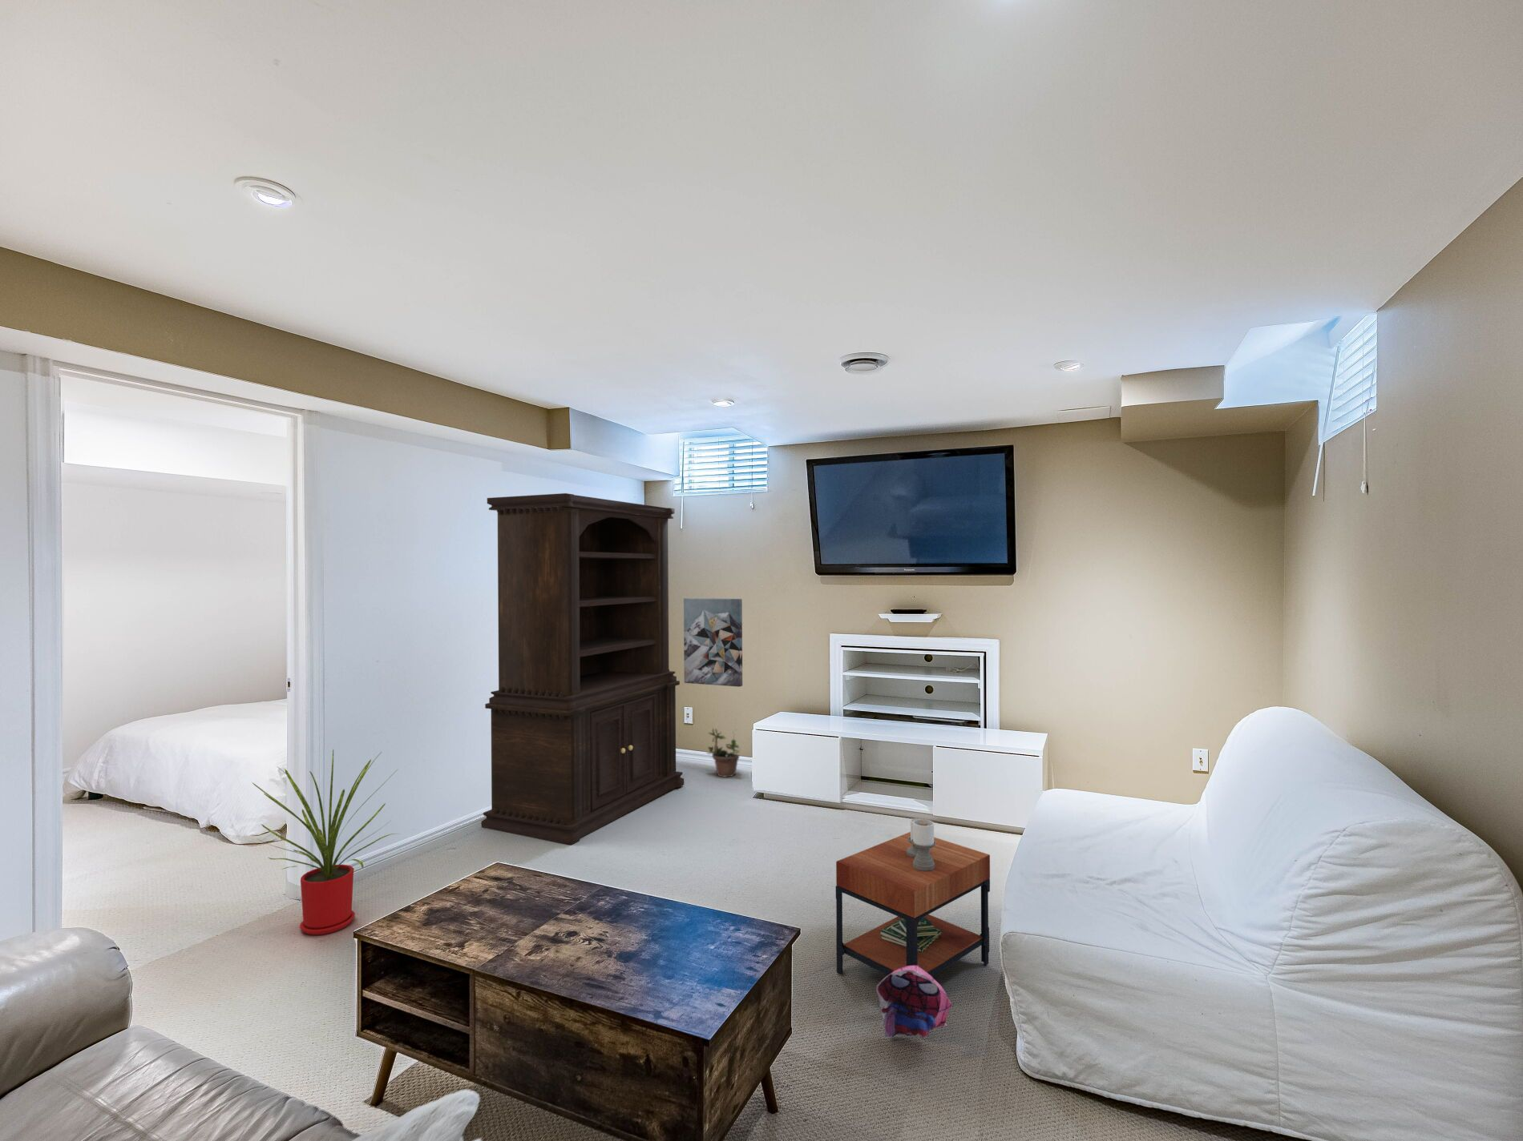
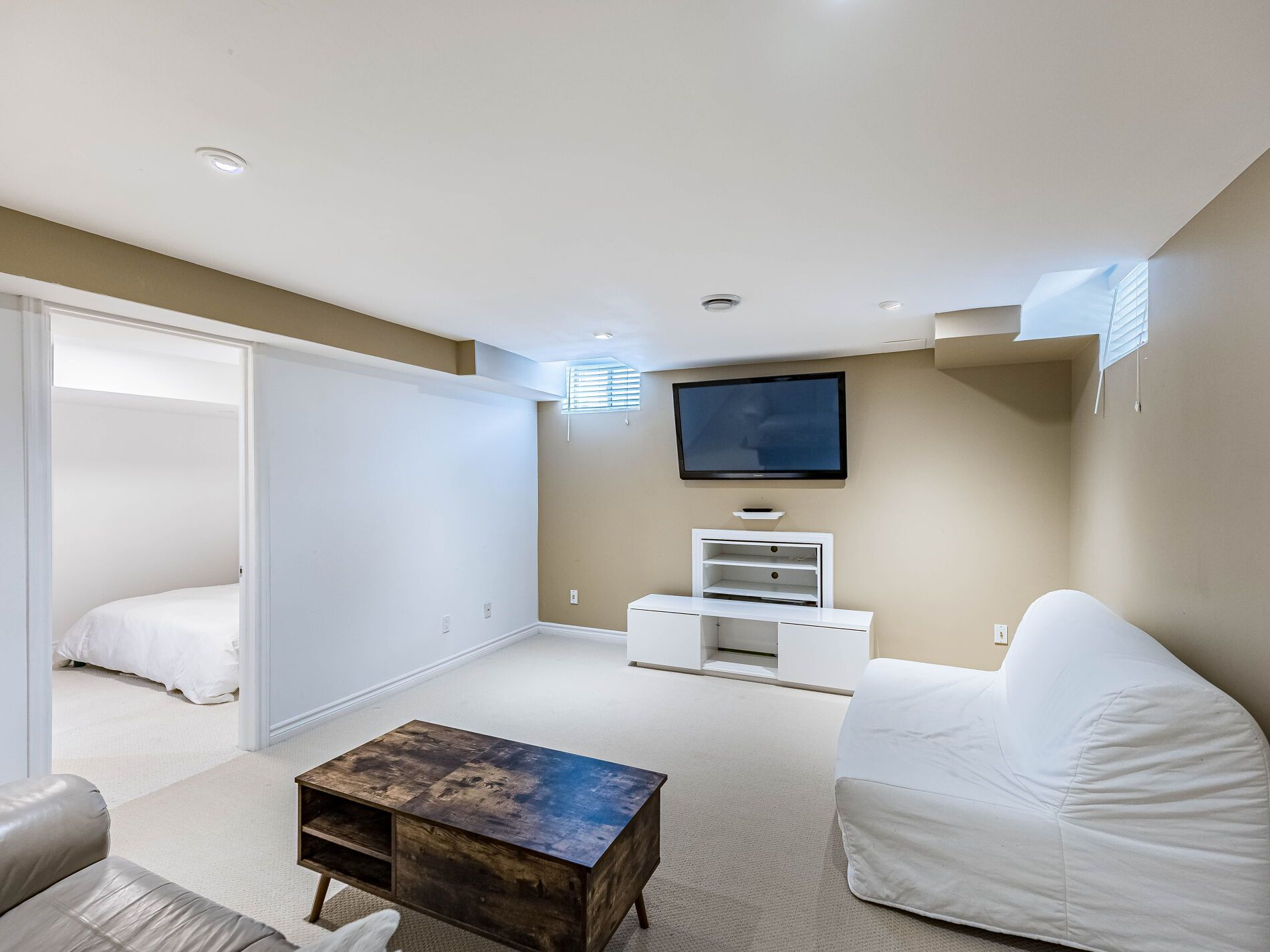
- plush toy [875,966,953,1038]
- house plant [251,749,399,936]
- hutch [481,493,685,845]
- potted plant [706,728,741,778]
- wall art [682,597,744,688]
- side table [835,817,991,977]
